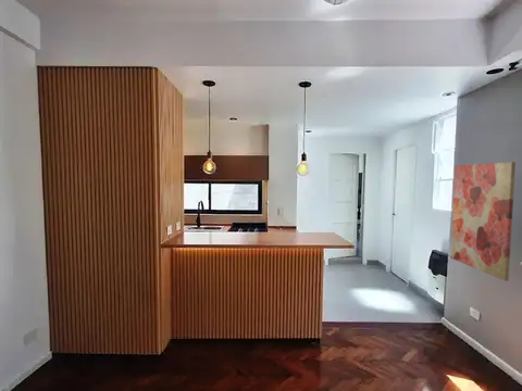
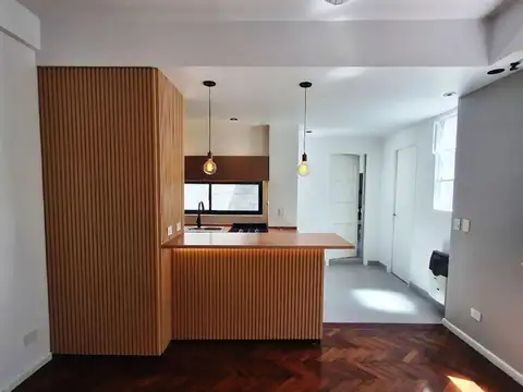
- wall art [449,161,517,282]
